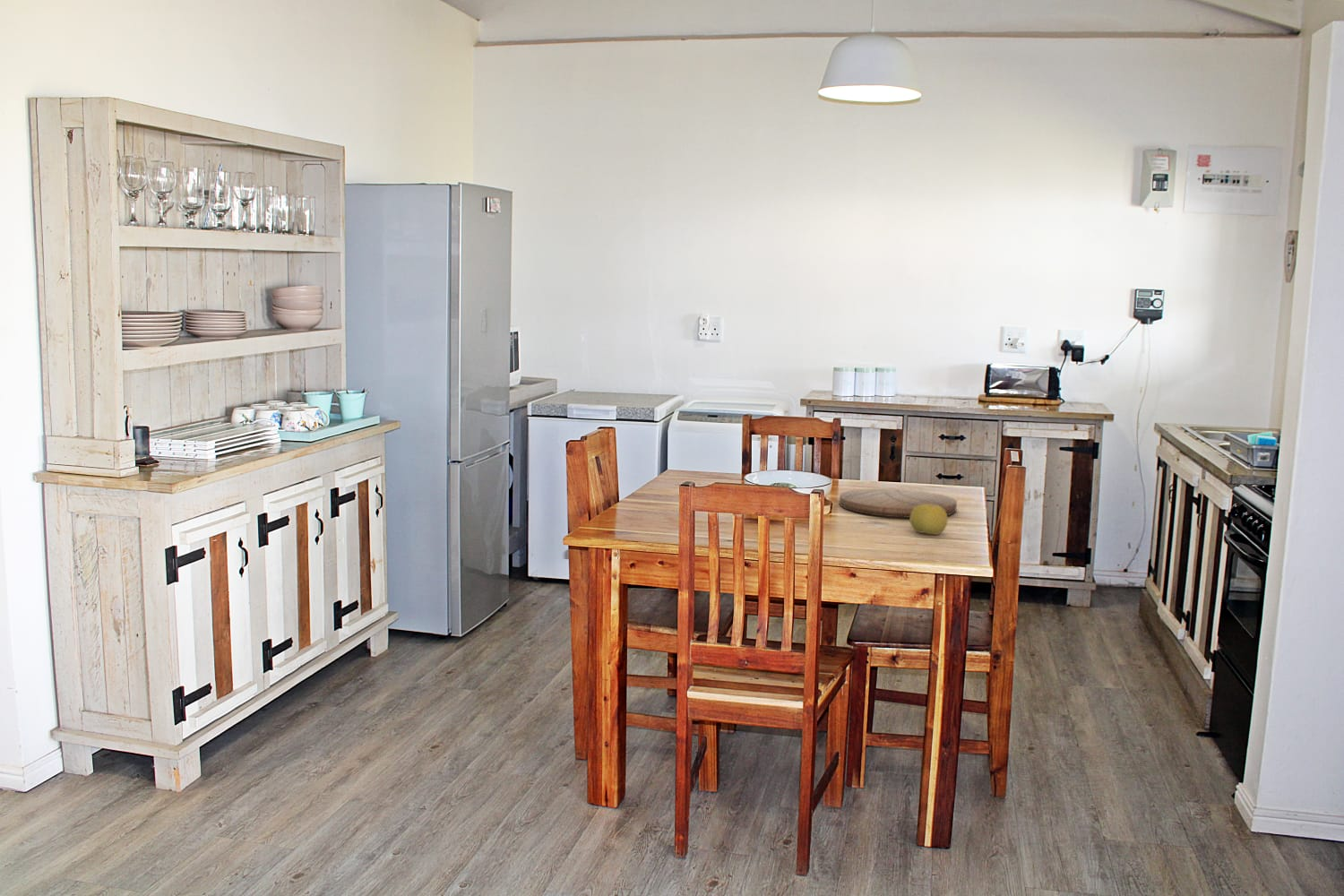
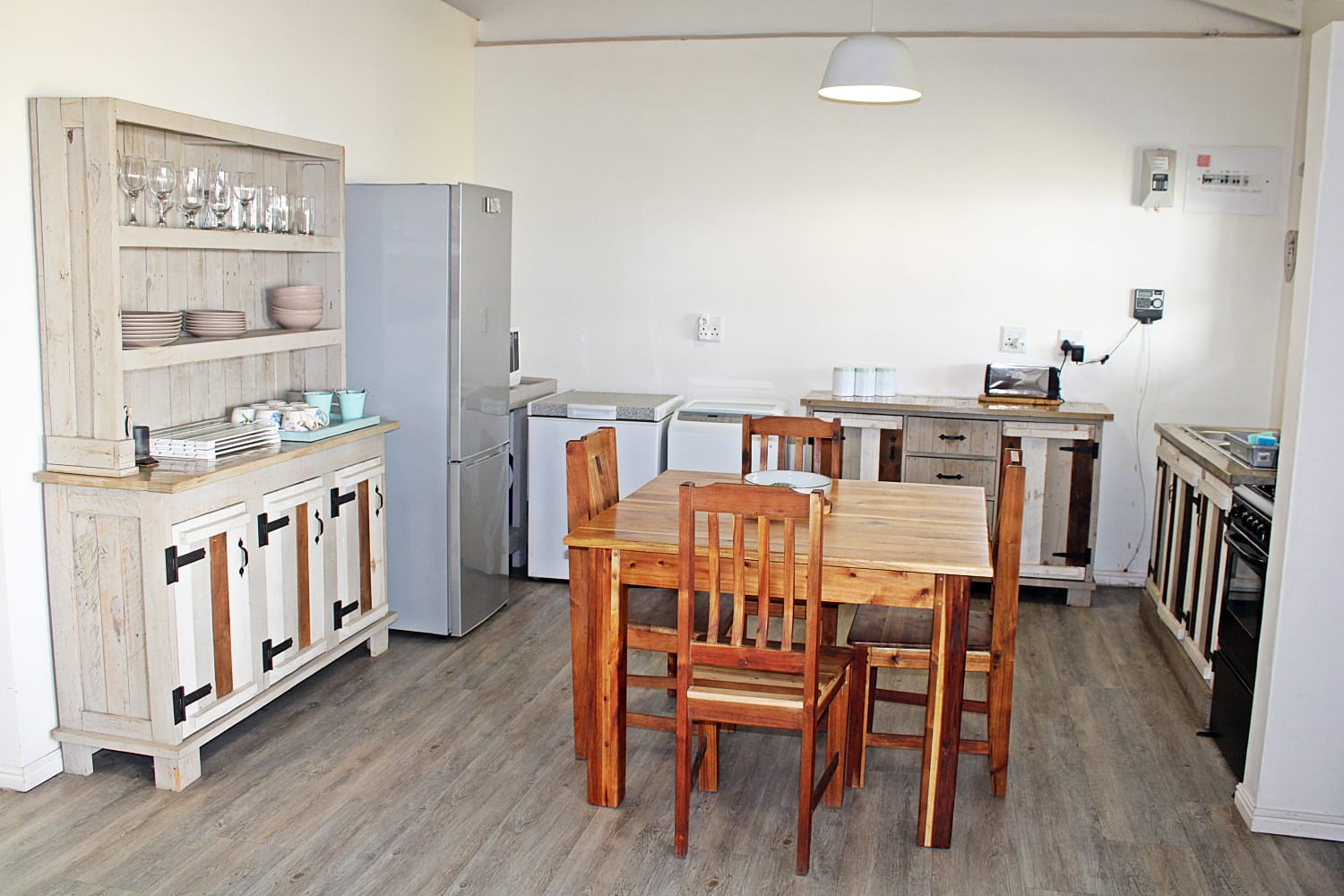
- cutting board [839,487,958,519]
- fruit [909,504,949,535]
